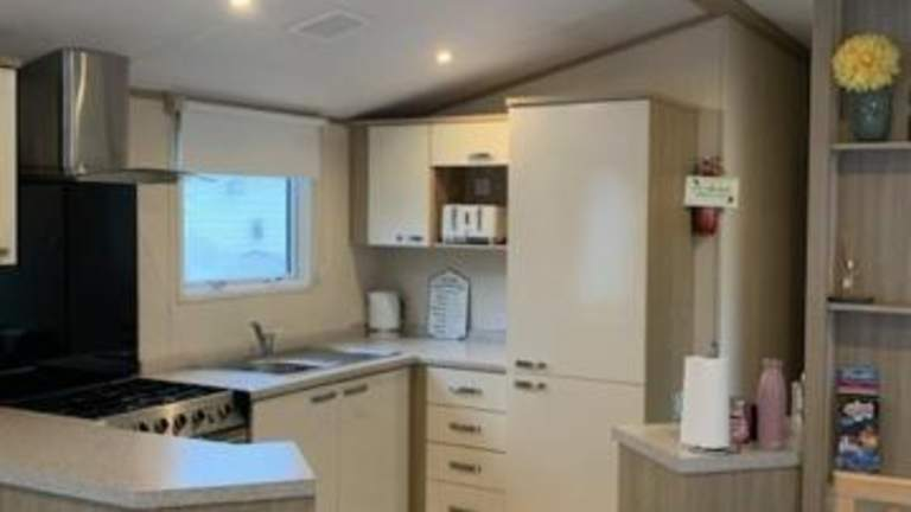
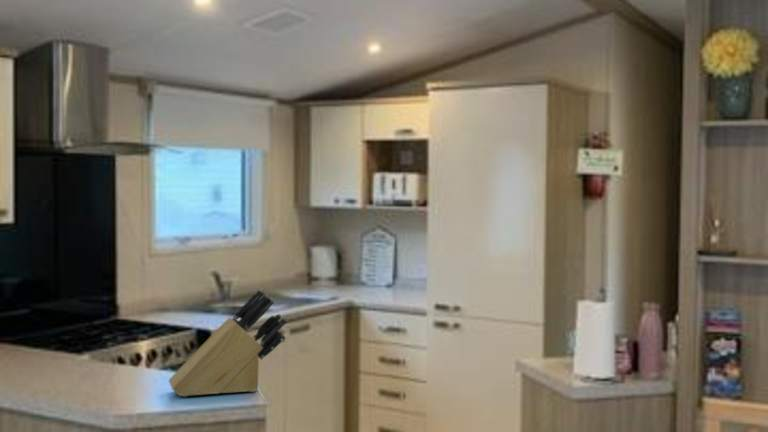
+ knife block [167,288,288,398]
